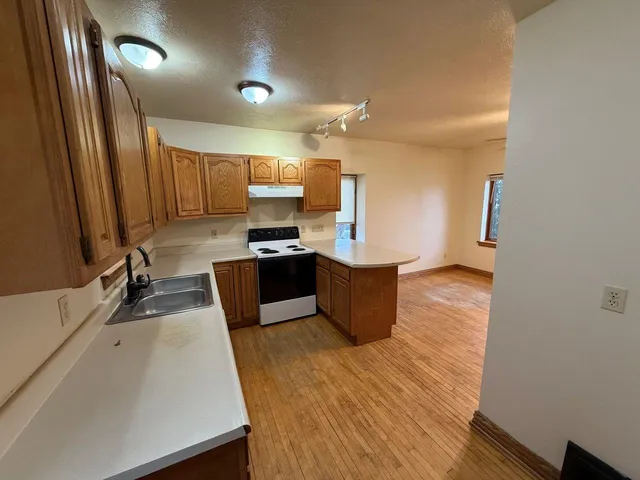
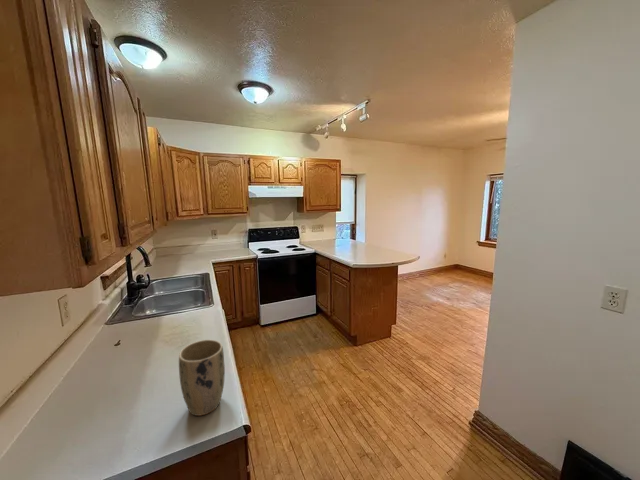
+ plant pot [178,339,226,417]
